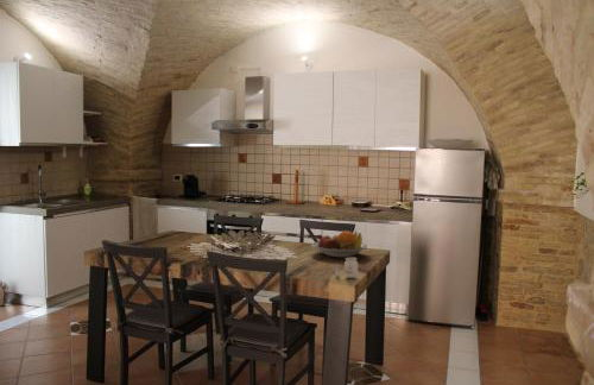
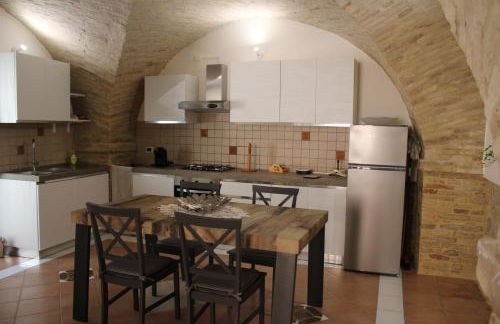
- fruit bowl [310,229,368,258]
- candle [334,257,359,279]
